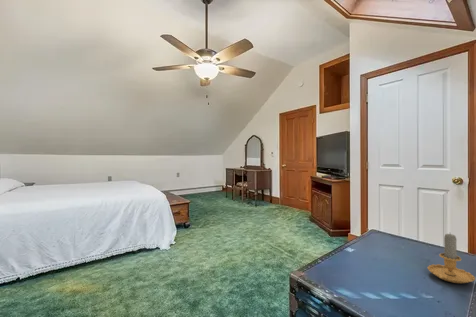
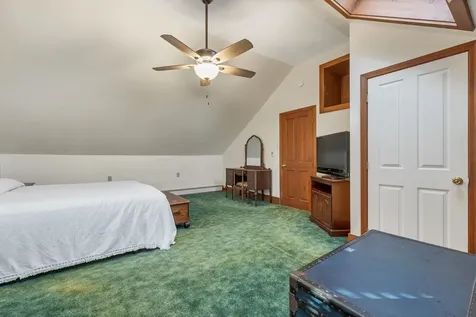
- candle [427,233,476,284]
